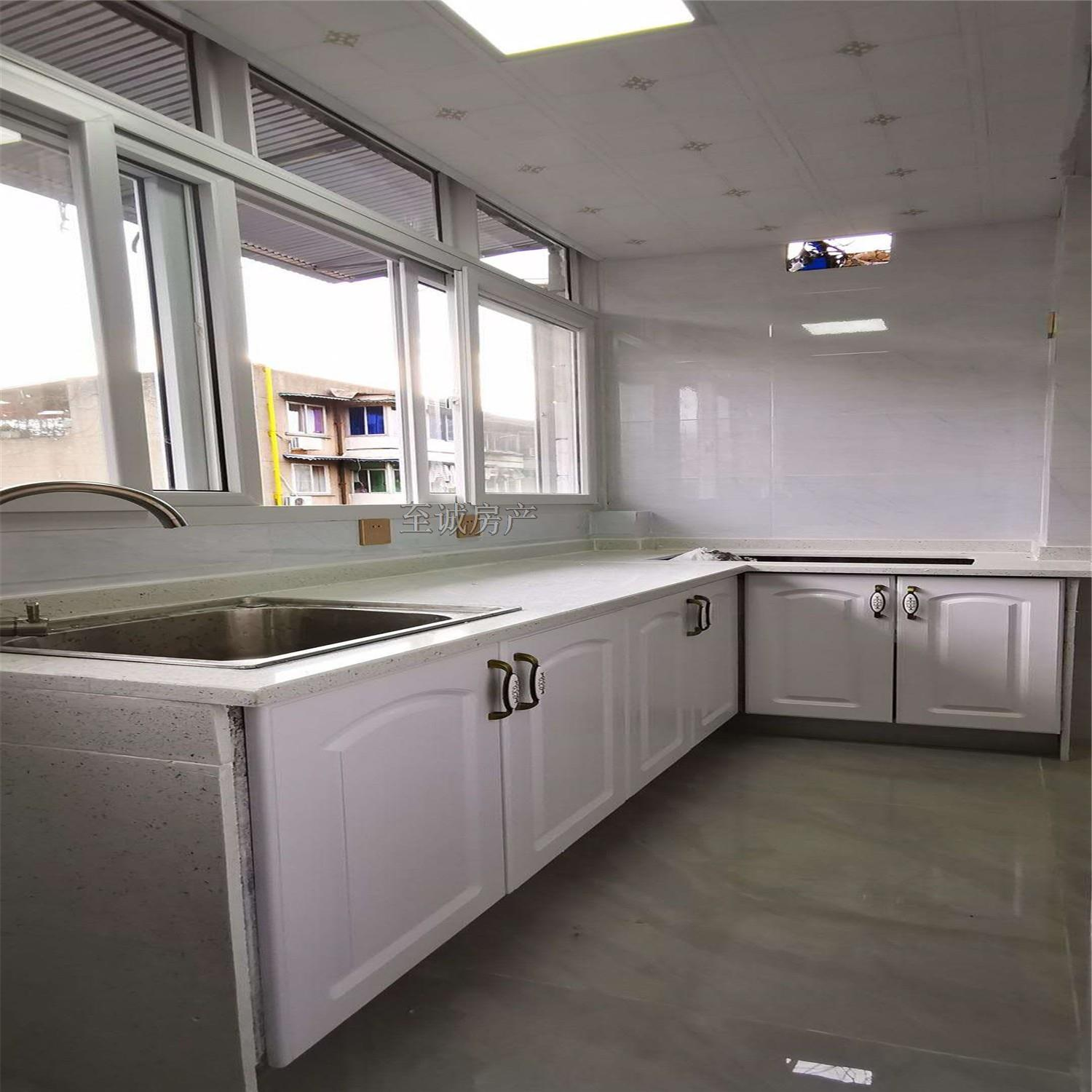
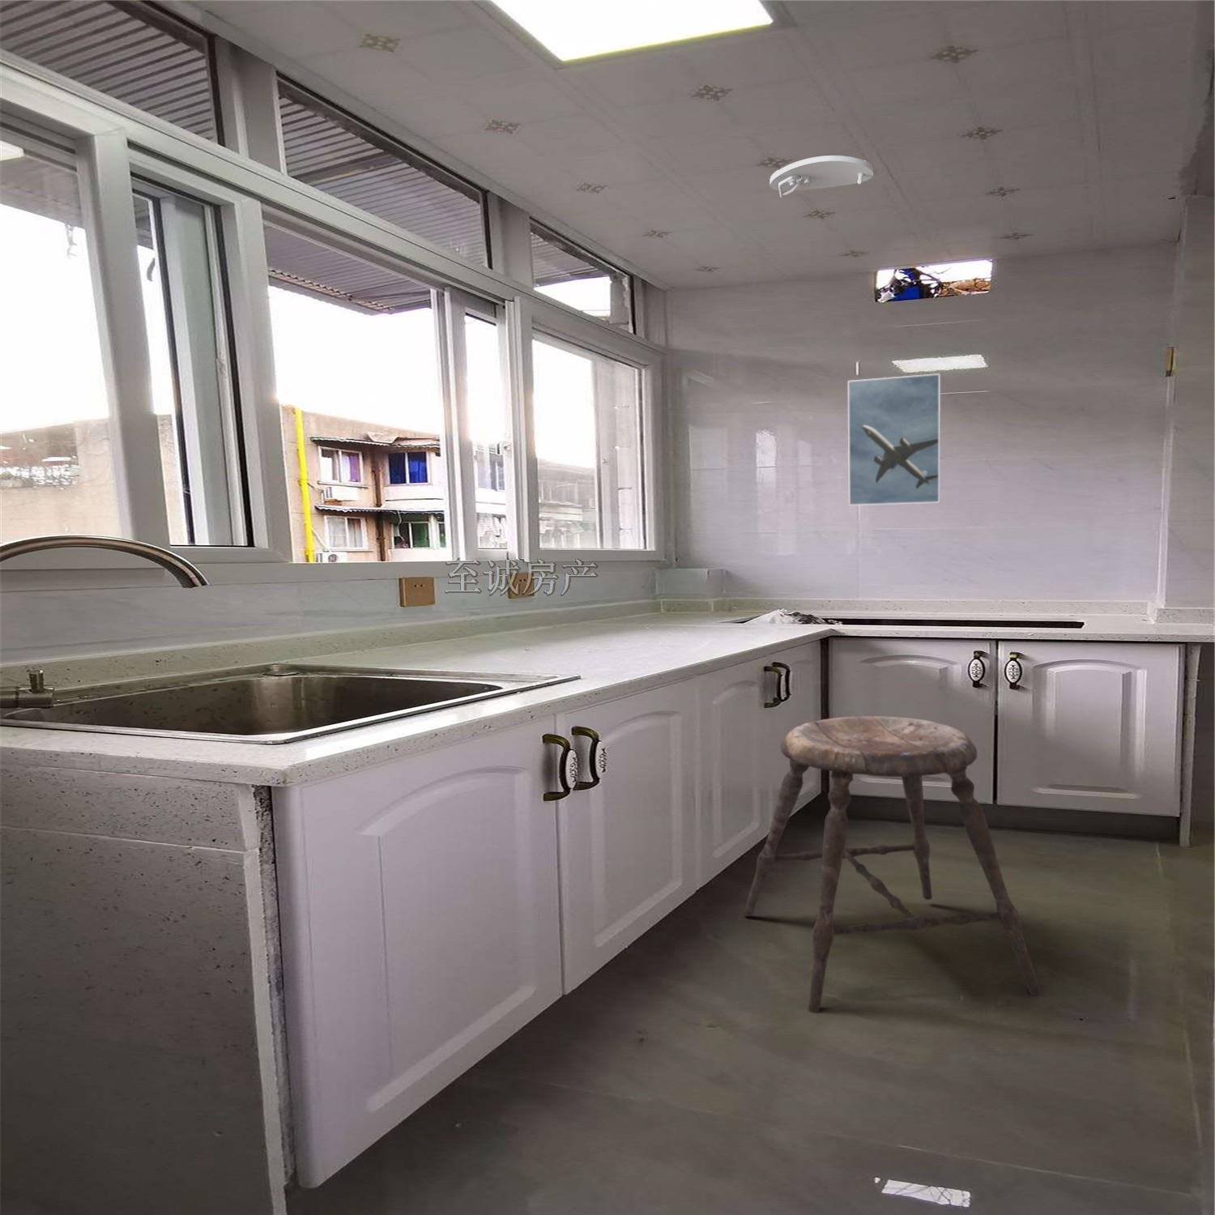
+ stool [743,715,1043,1014]
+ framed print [847,373,941,506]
+ smoke detector [769,155,875,198]
